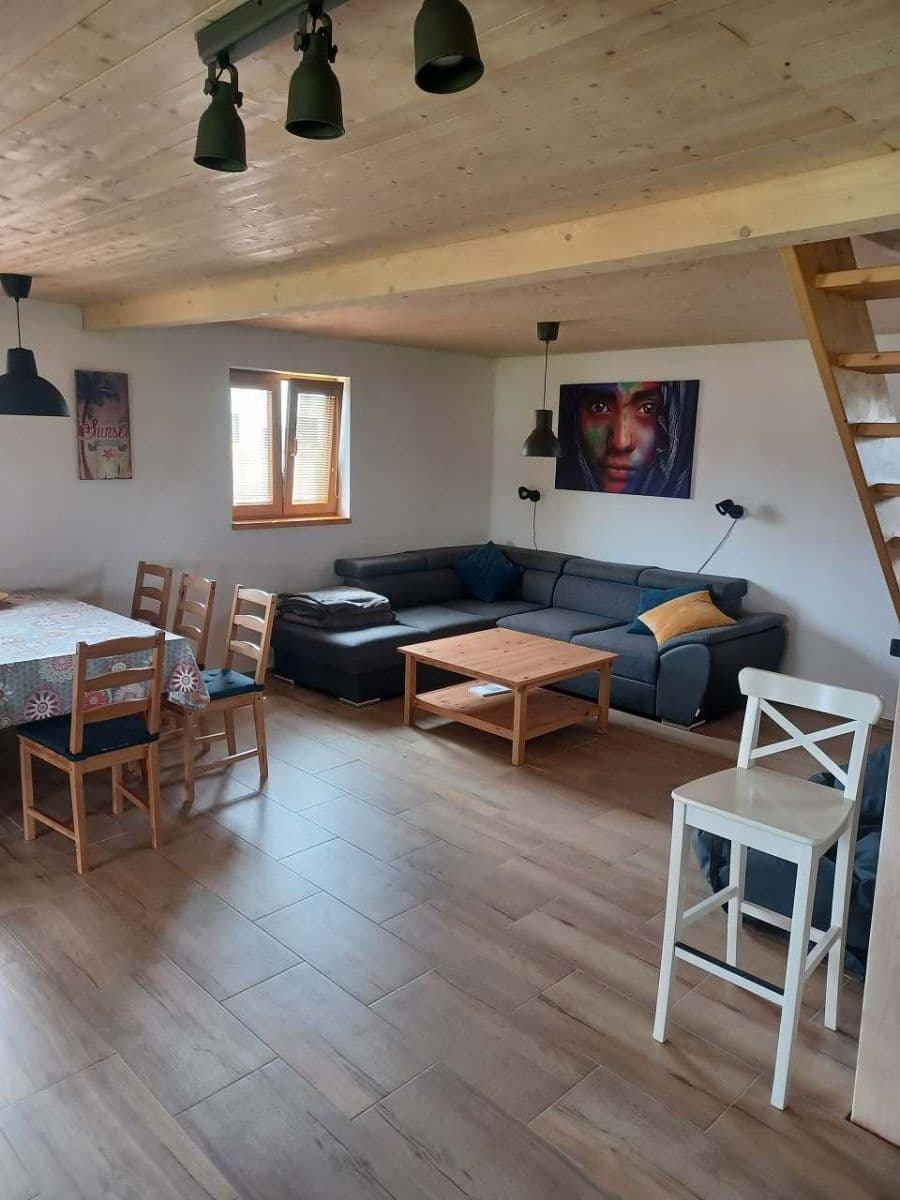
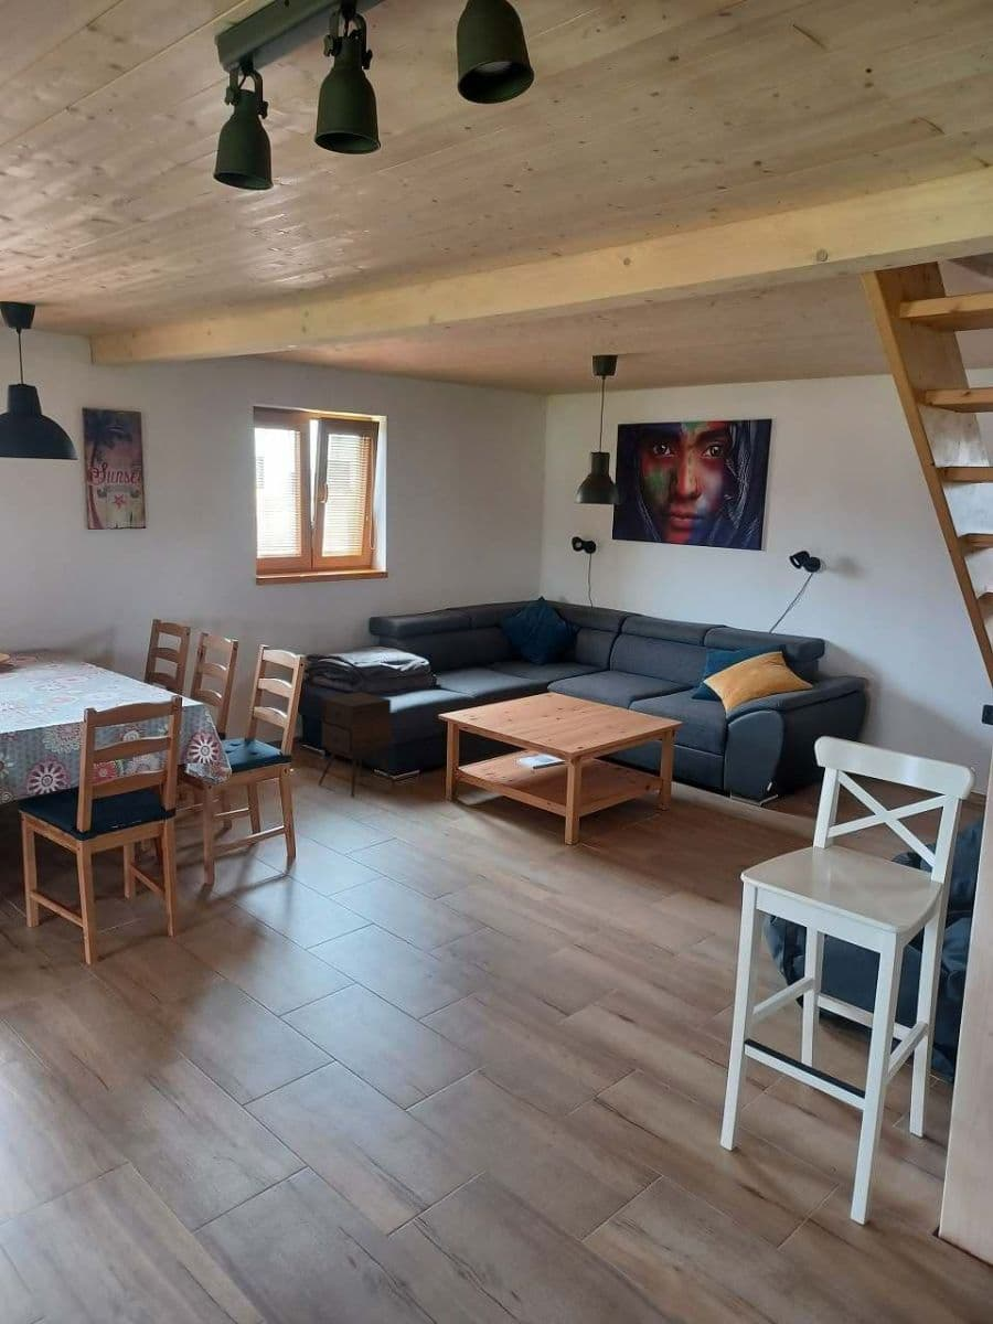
+ side table [318,691,396,799]
